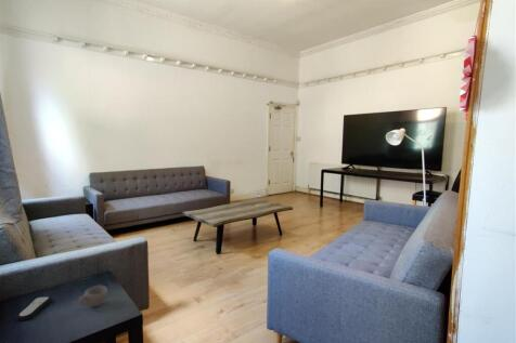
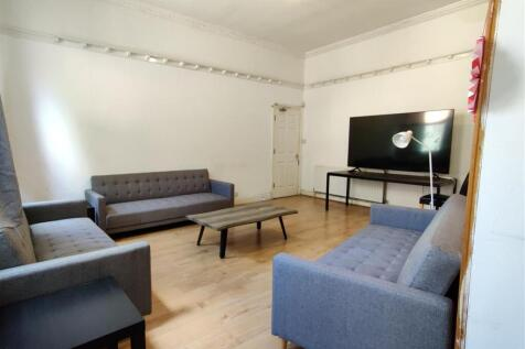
- cup [78,285,108,308]
- remote control [15,295,52,321]
